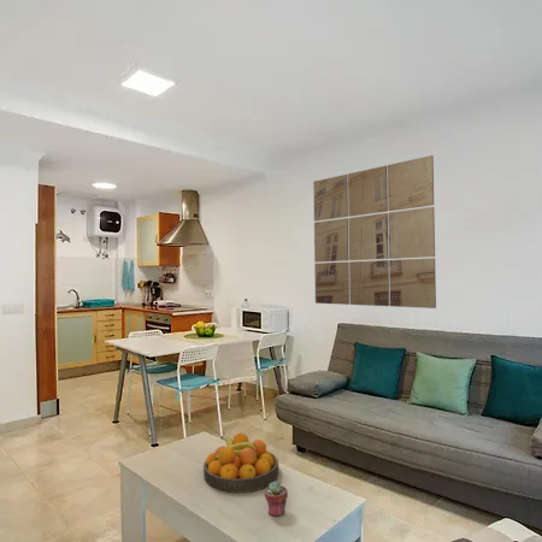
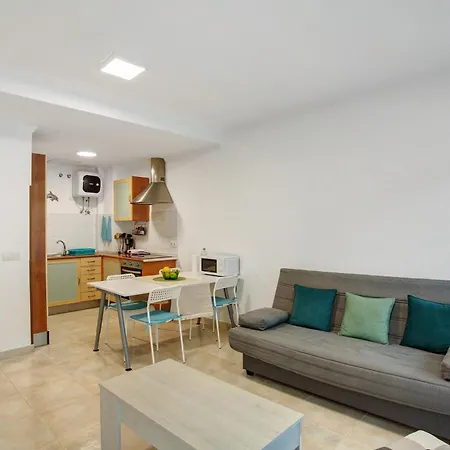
- fruit bowl [202,432,281,494]
- wall art [312,154,437,310]
- potted succulent [264,481,289,518]
